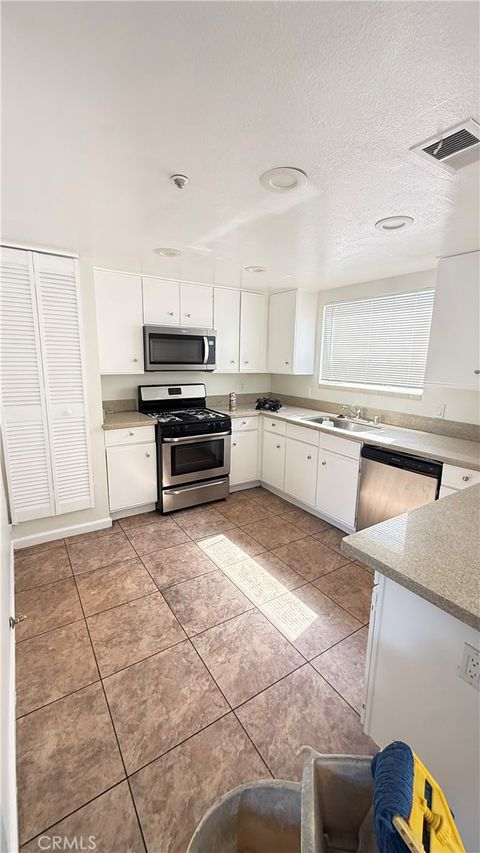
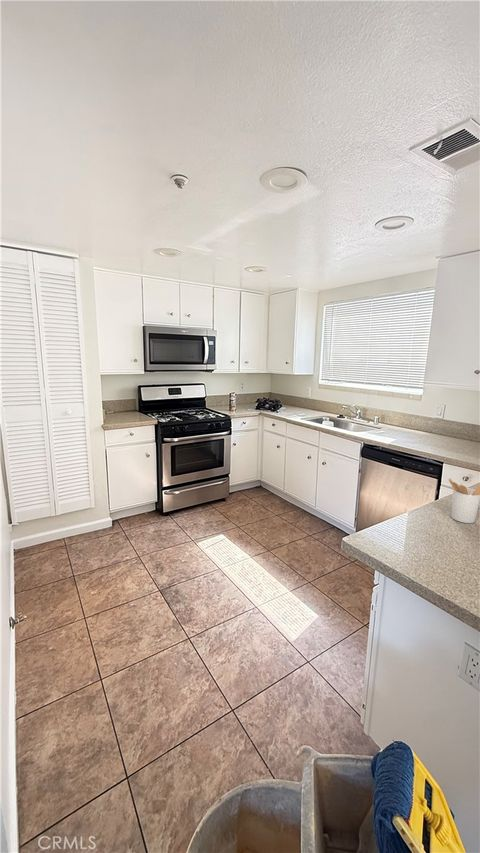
+ utensil holder [448,478,480,524]
